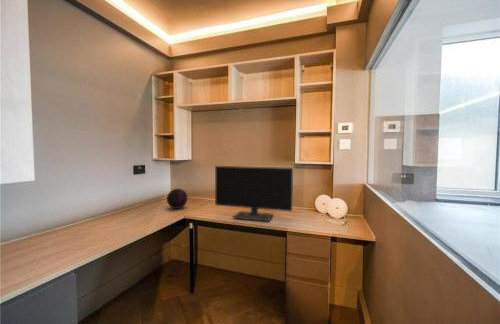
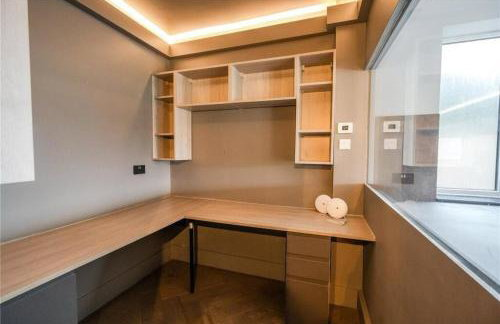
- decorative orb [166,188,189,210]
- monitor [214,165,294,223]
